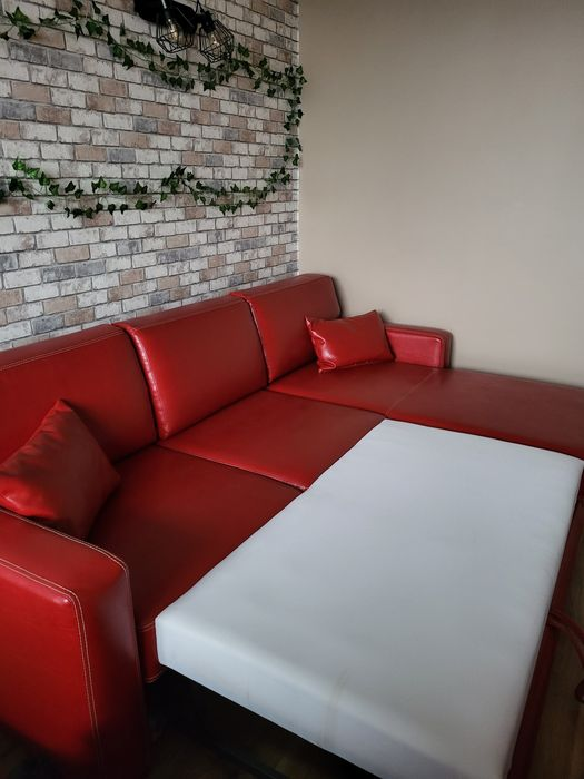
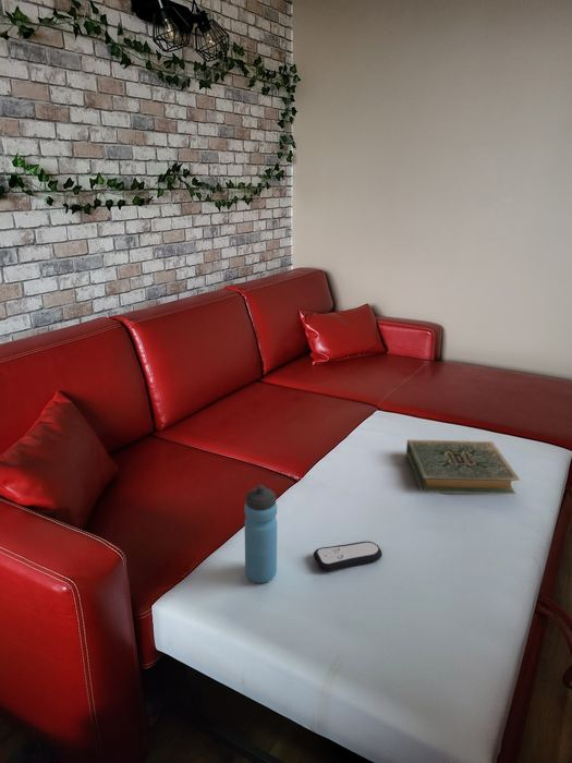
+ water bottle [243,484,278,584]
+ hardback book [405,438,521,495]
+ remote control [313,541,384,572]
